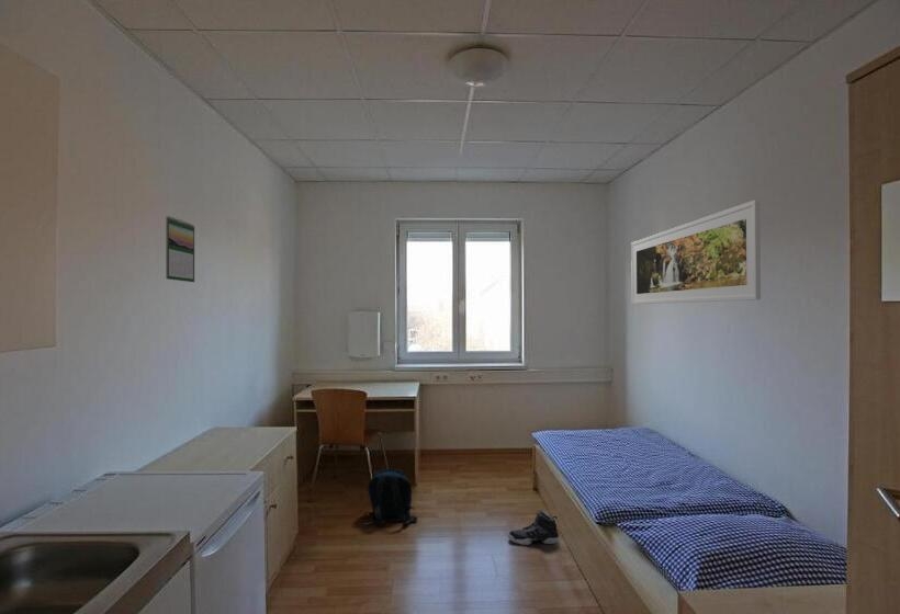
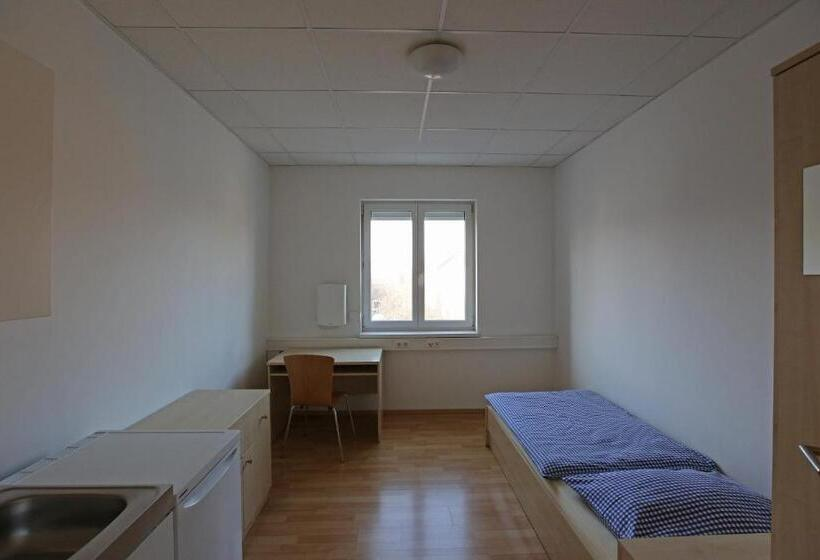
- sneaker [507,509,560,546]
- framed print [630,198,762,305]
- backpack [362,468,419,526]
- calendar [165,215,195,283]
